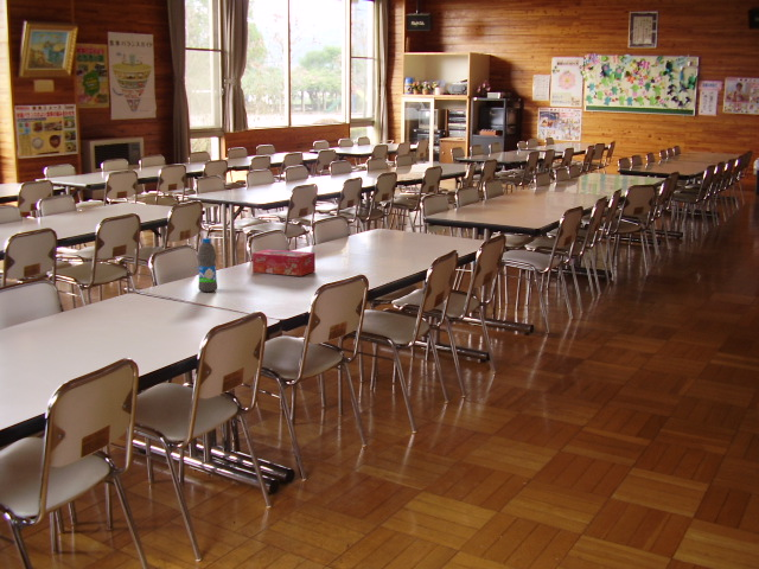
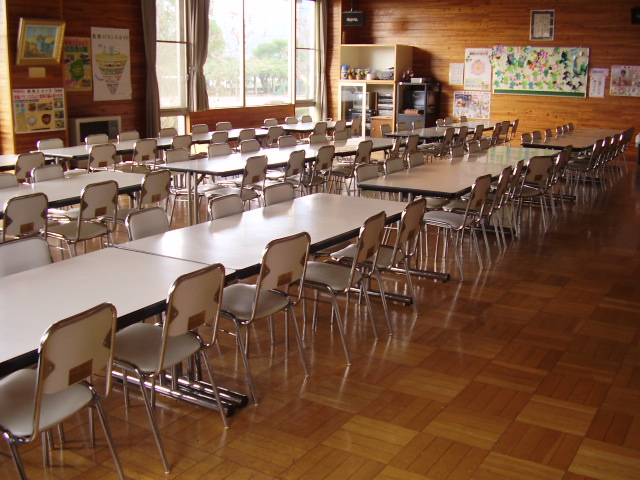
- water bottle [197,237,218,293]
- tissue box [251,248,317,277]
